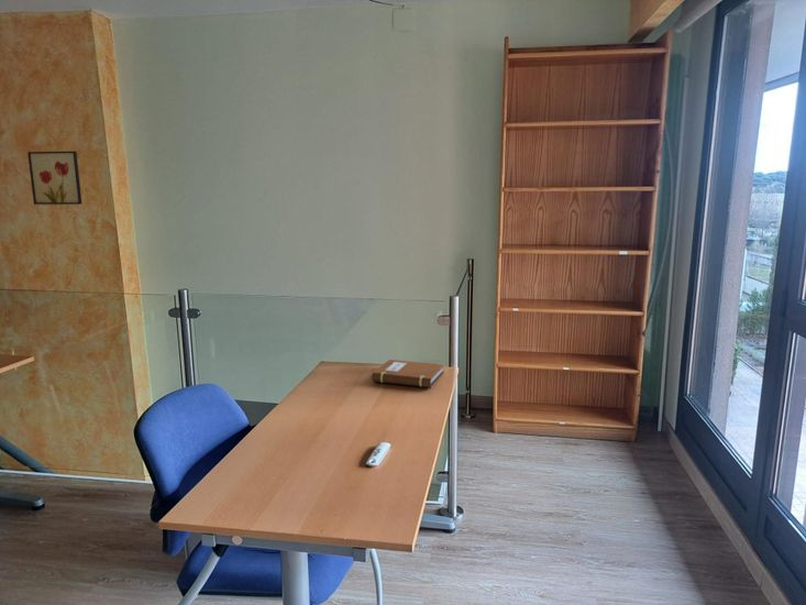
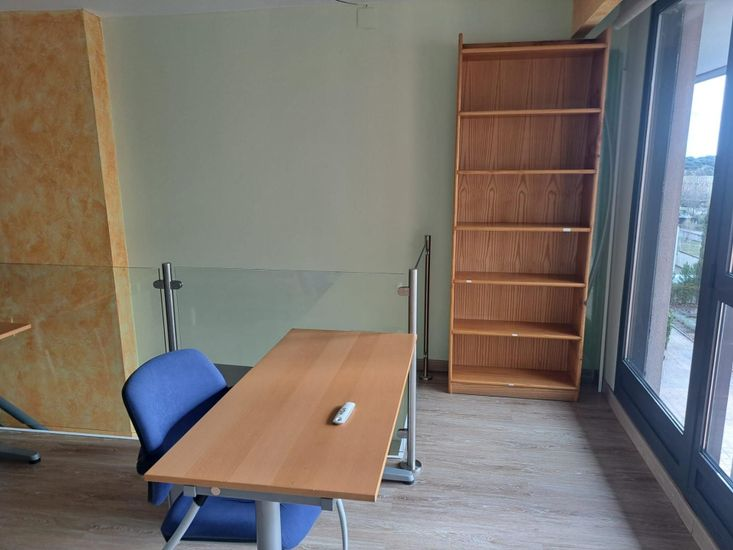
- notebook [371,359,445,388]
- wall art [26,150,82,206]
